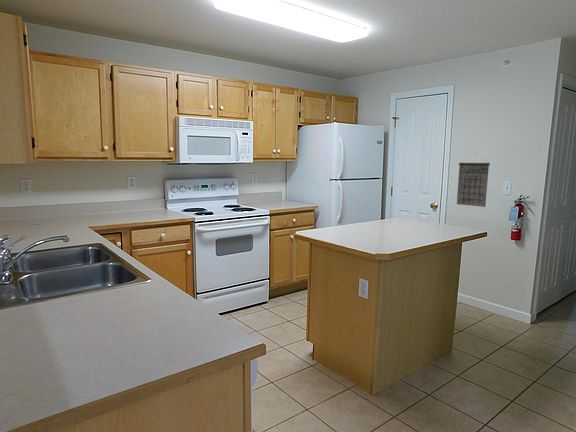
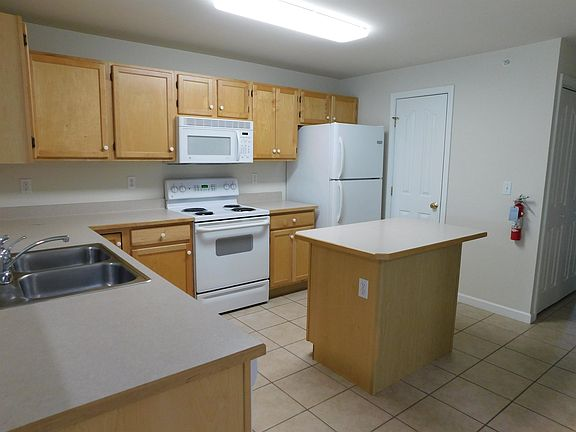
- calendar [456,152,491,208]
